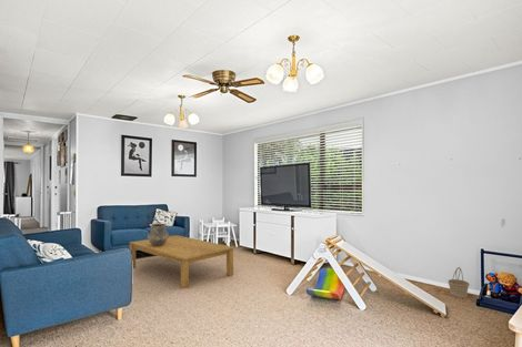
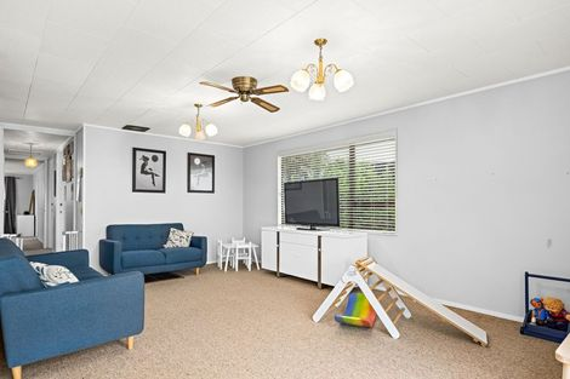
- coffee table [129,234,234,289]
- ceramic pot [147,223,170,246]
- basket [446,266,471,298]
